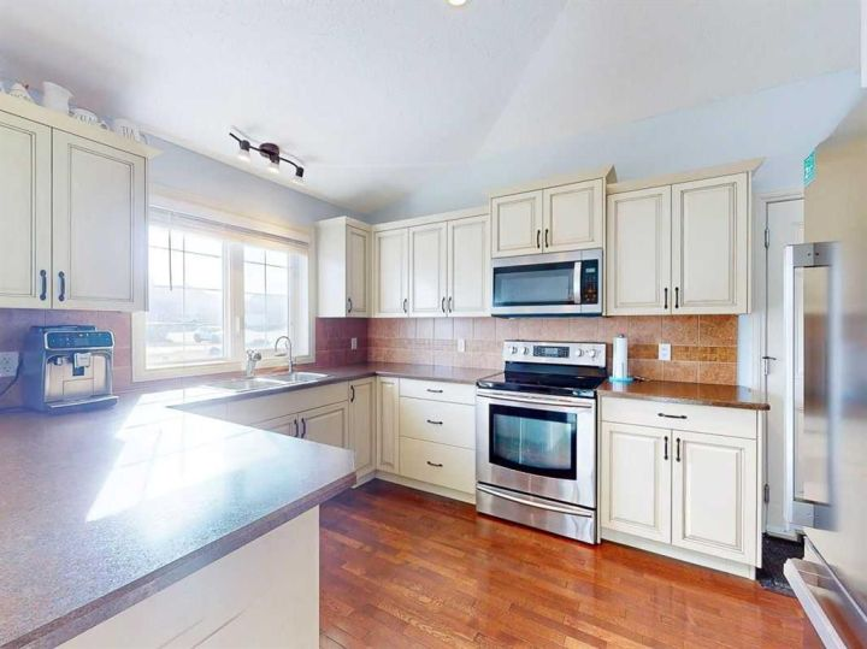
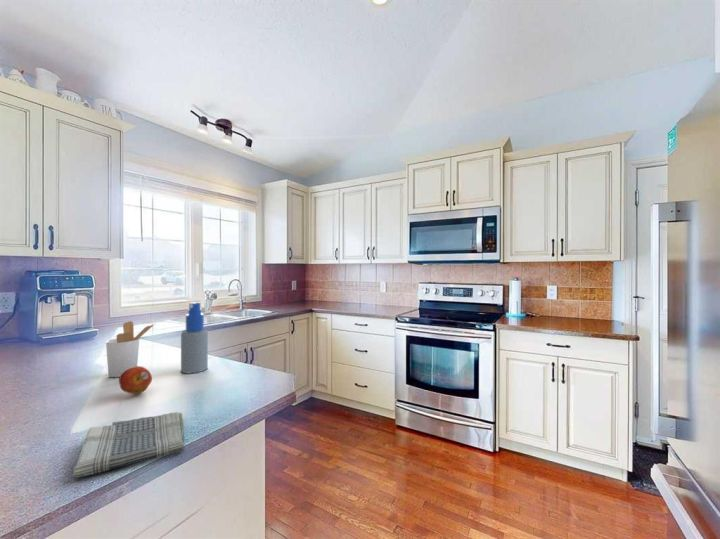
+ dish towel [72,411,185,479]
+ spray bottle [180,301,209,374]
+ fruit [118,365,153,395]
+ utensil holder [105,320,156,378]
